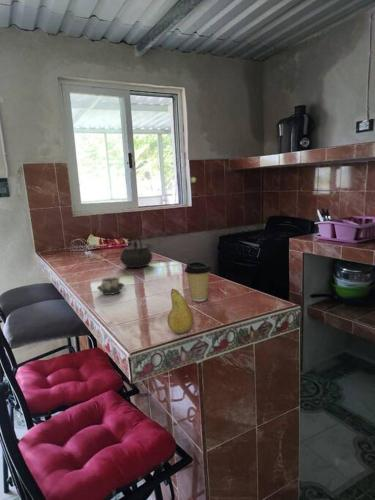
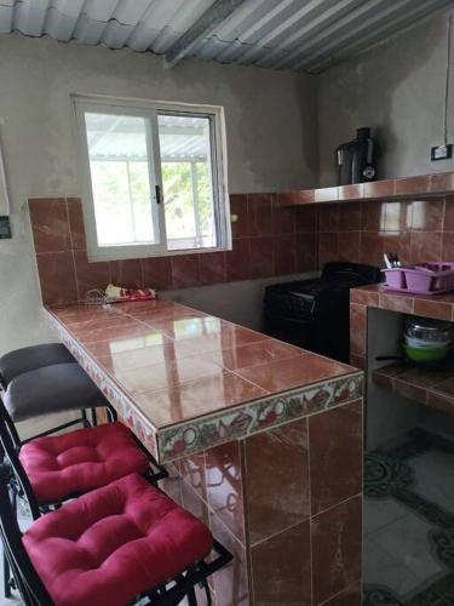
- cup [96,276,125,296]
- coffee cup [184,261,213,302]
- fruit [167,288,194,334]
- kettle [119,229,153,269]
